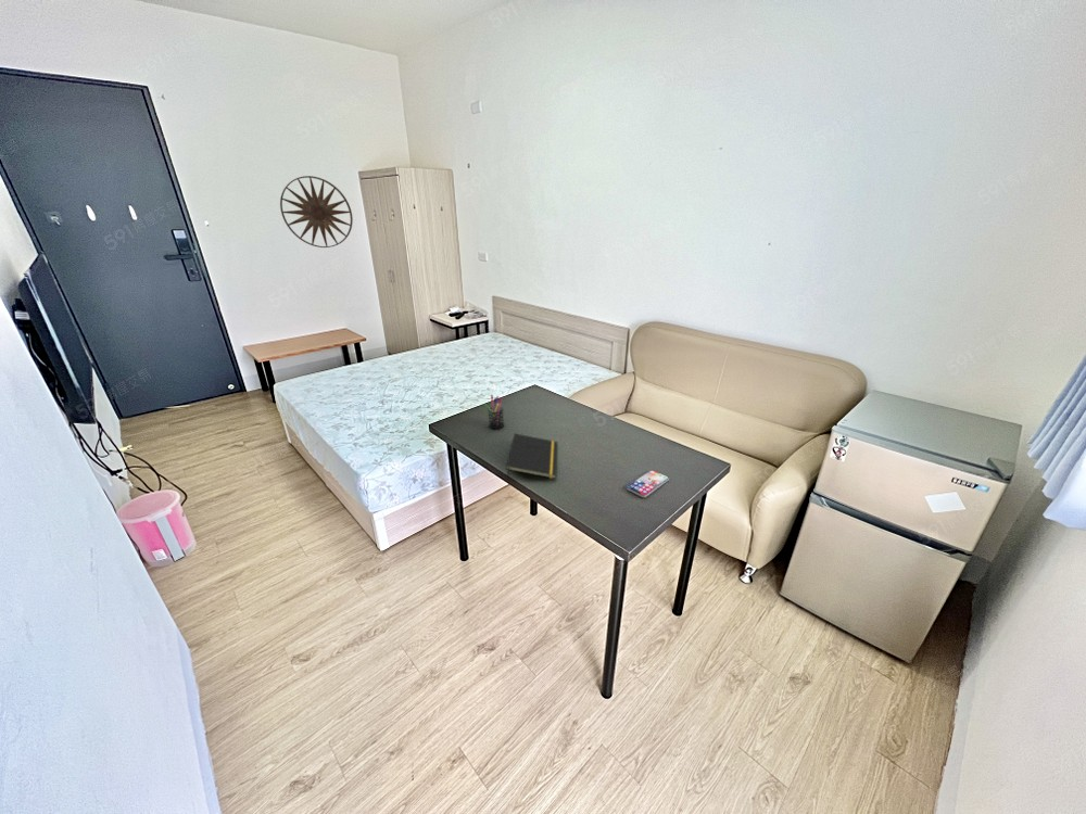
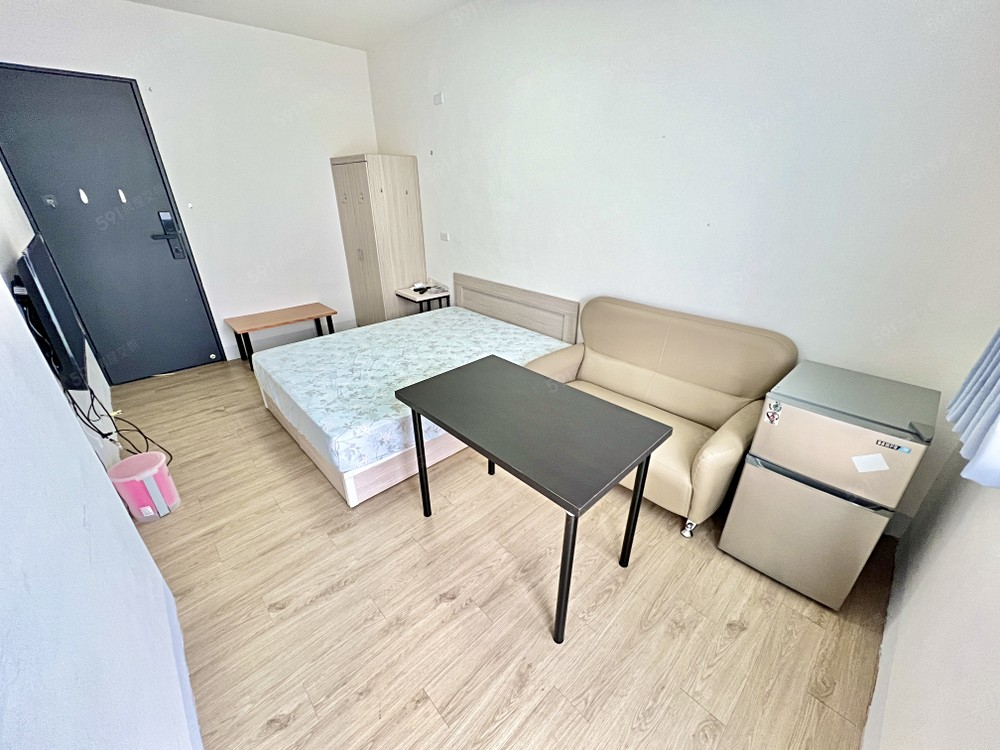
- pen holder [483,394,505,430]
- wall art [279,175,354,249]
- smartphone [626,469,670,498]
- notepad [505,433,558,480]
